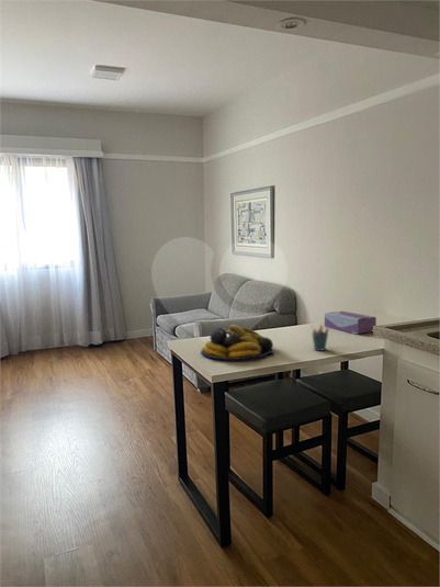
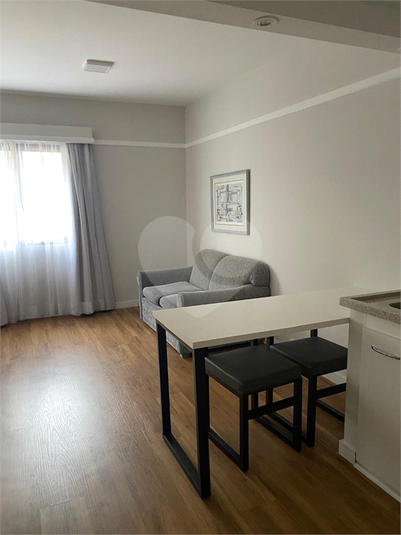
- tissue box [324,311,377,335]
- pen holder [311,325,330,352]
- fruit bowl [200,324,274,361]
